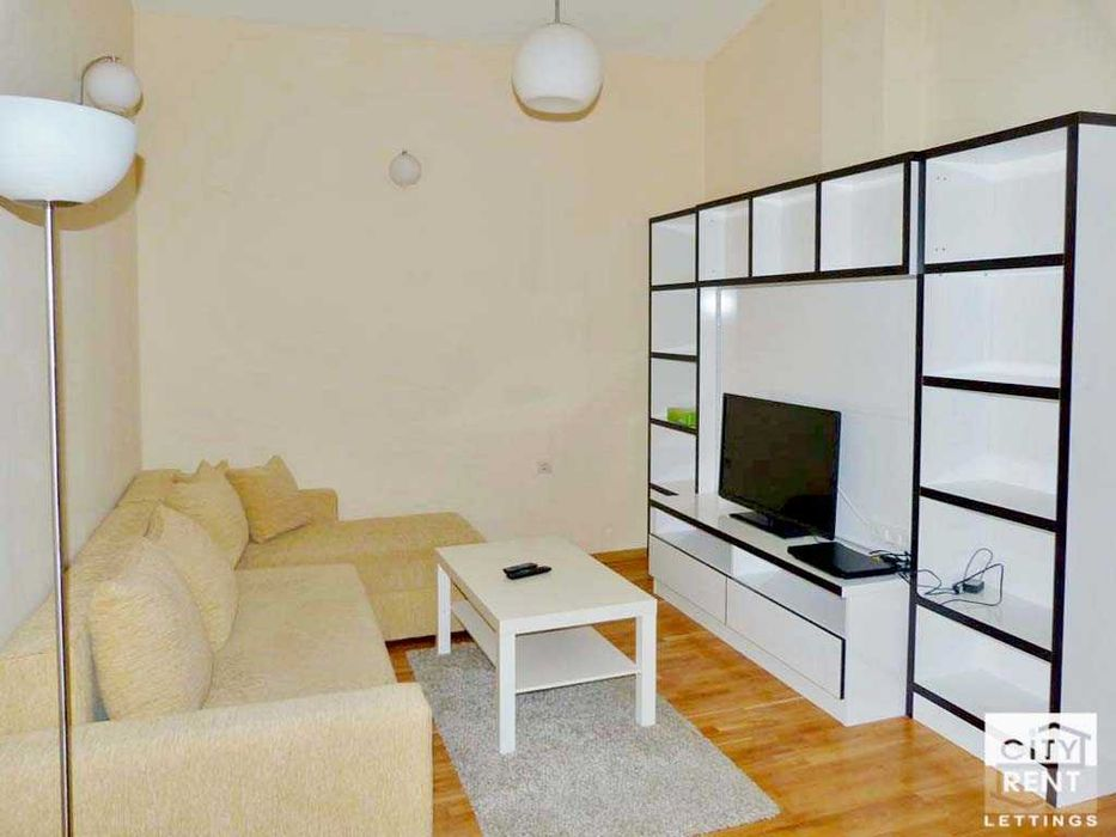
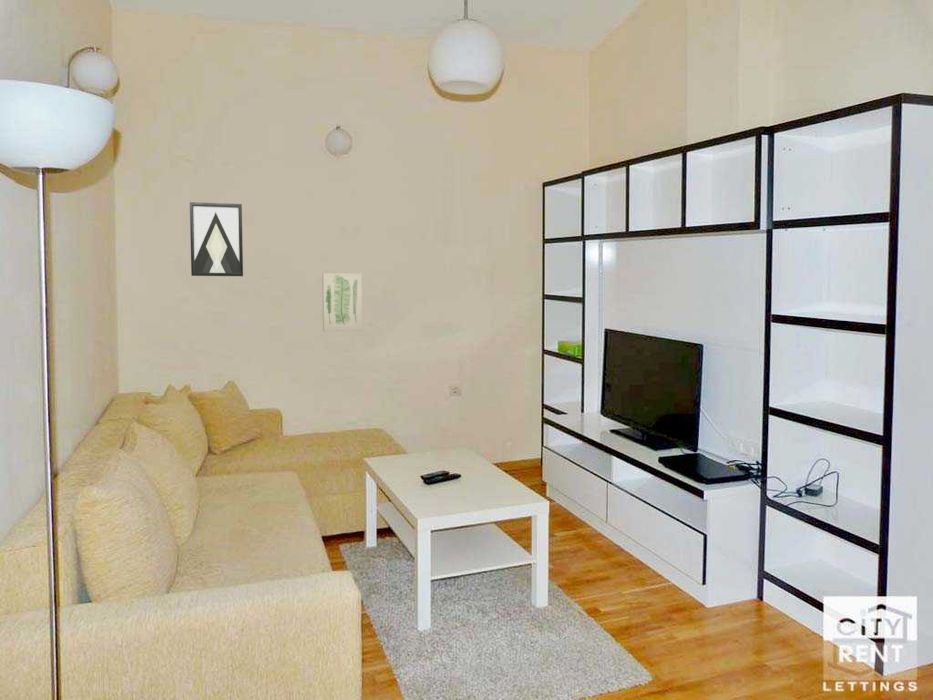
+ wall art [189,201,244,277]
+ wall art [321,272,363,332]
